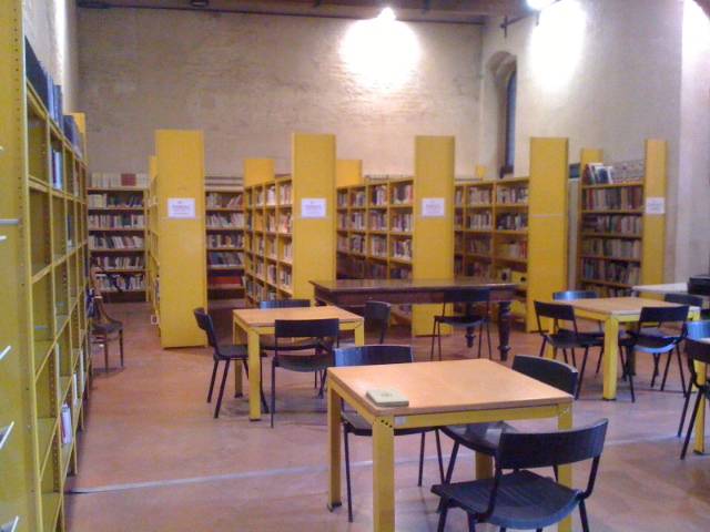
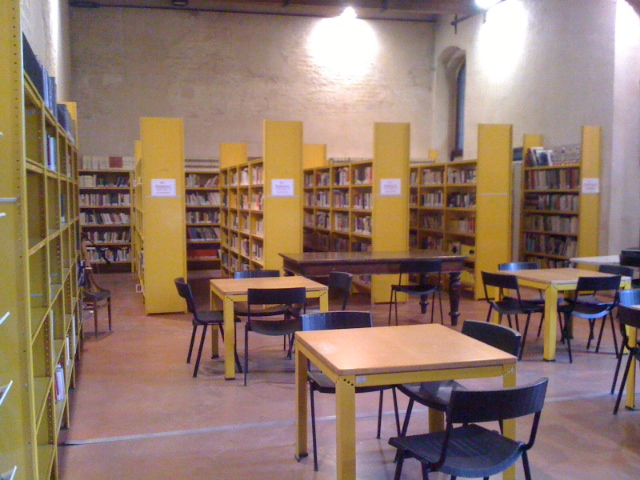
- notepad [365,387,410,408]
